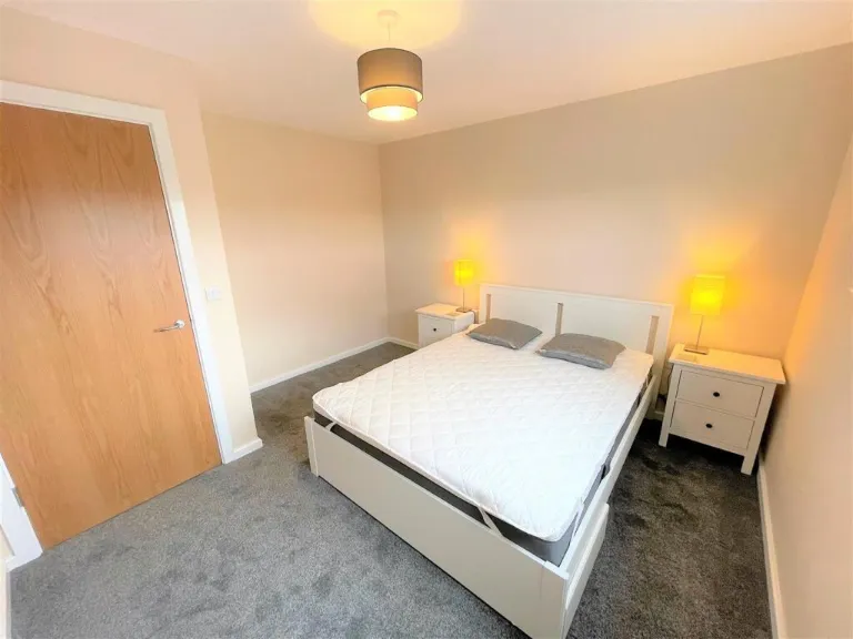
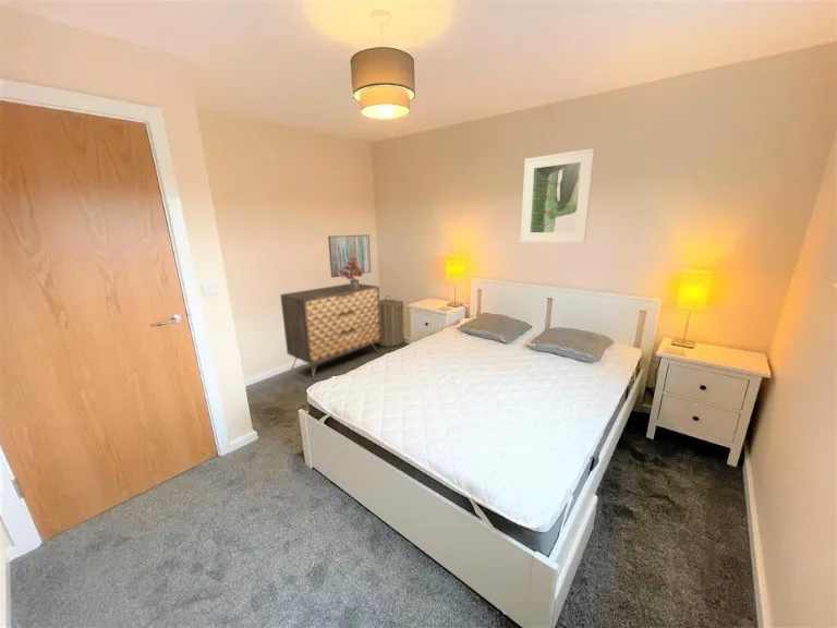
+ dresser [279,282,381,381]
+ laundry hamper [375,294,405,348]
+ potted plant [339,251,364,289]
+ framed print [520,147,596,244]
+ wall art [327,233,373,279]
